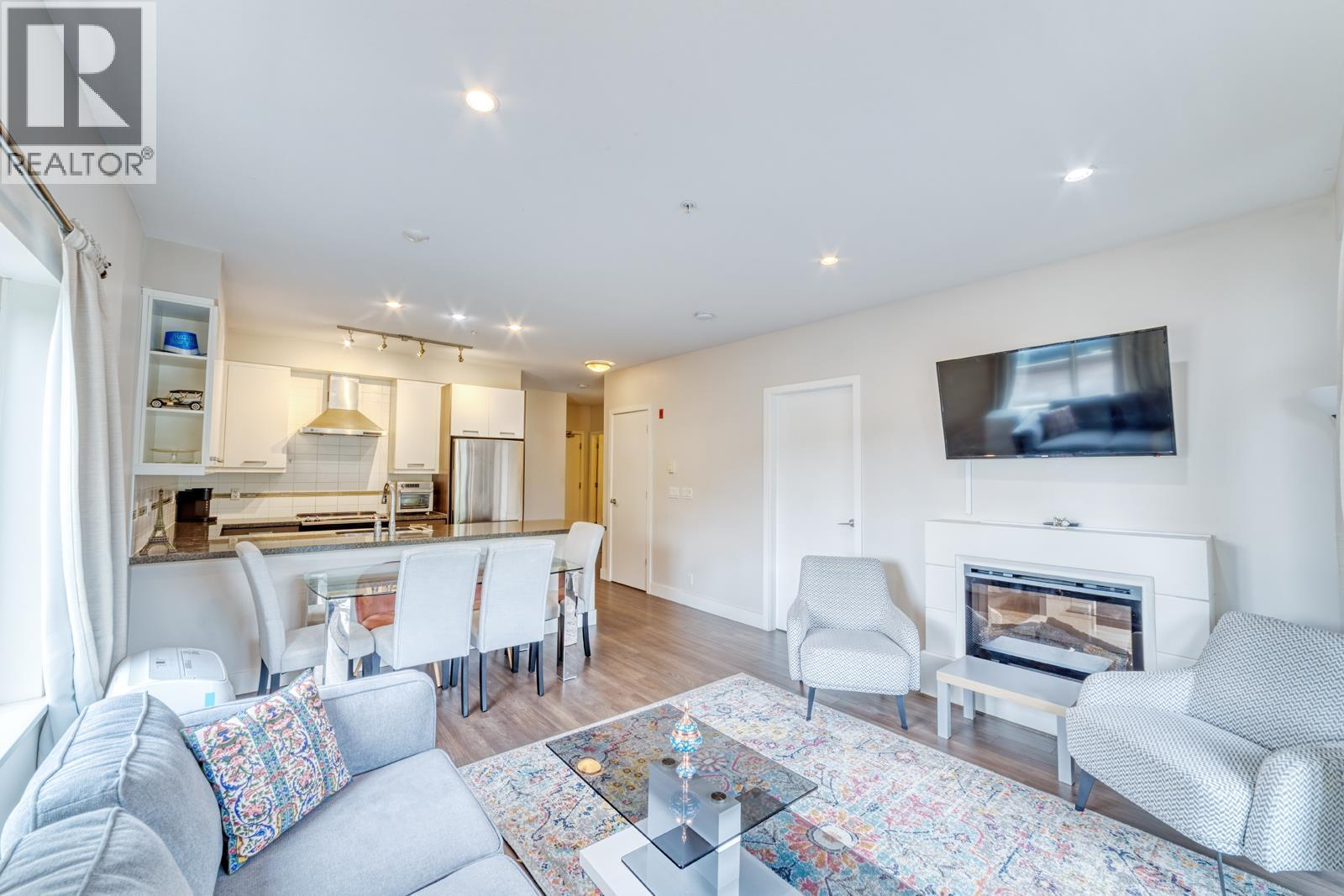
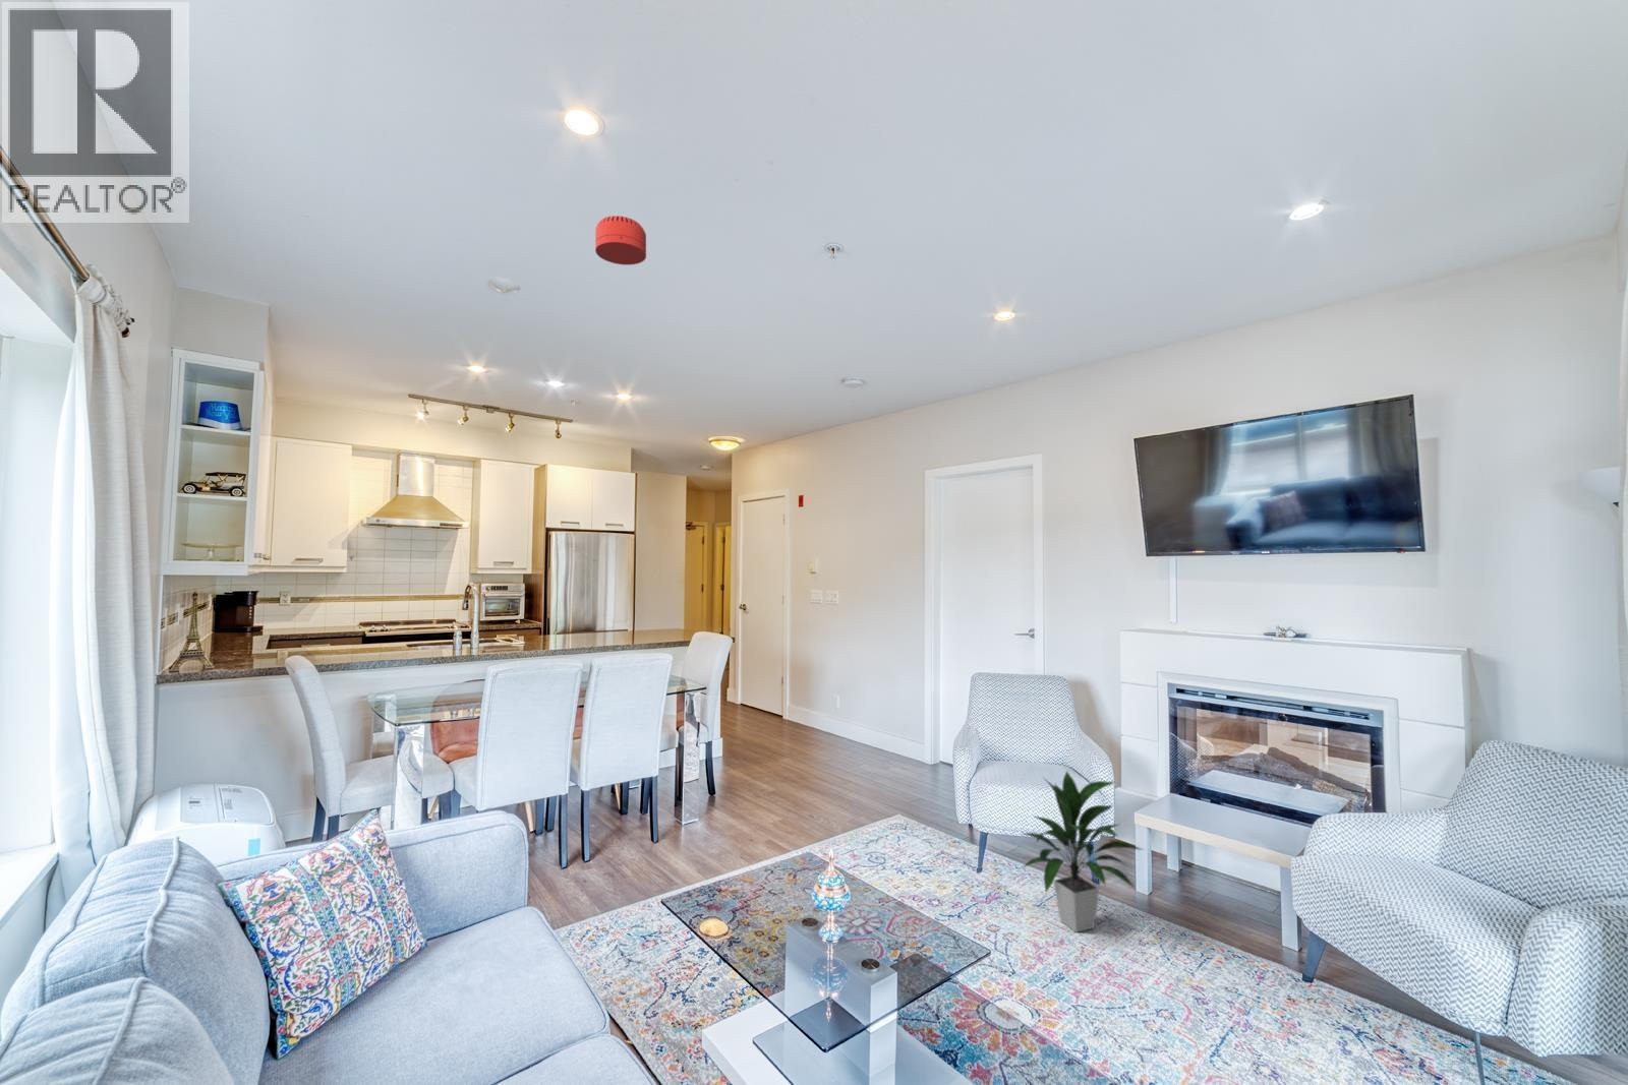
+ smoke detector [595,214,647,265]
+ indoor plant [1019,770,1145,934]
